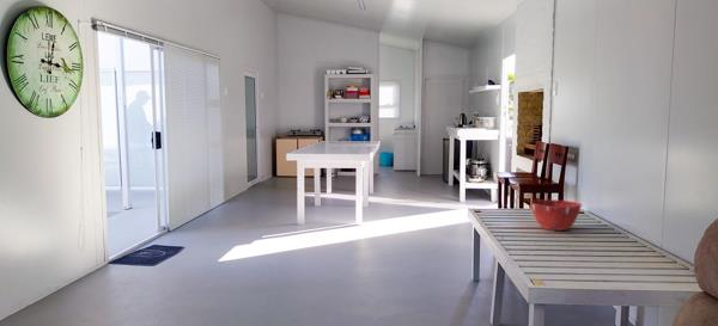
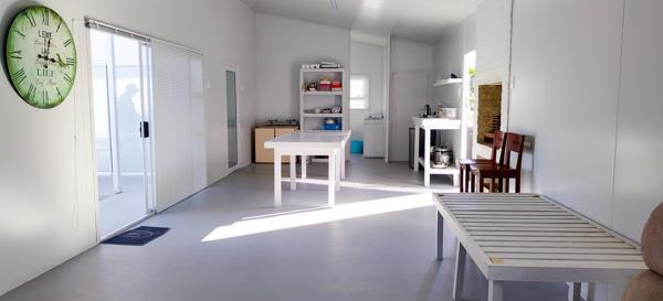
- mixing bowl [529,198,583,232]
